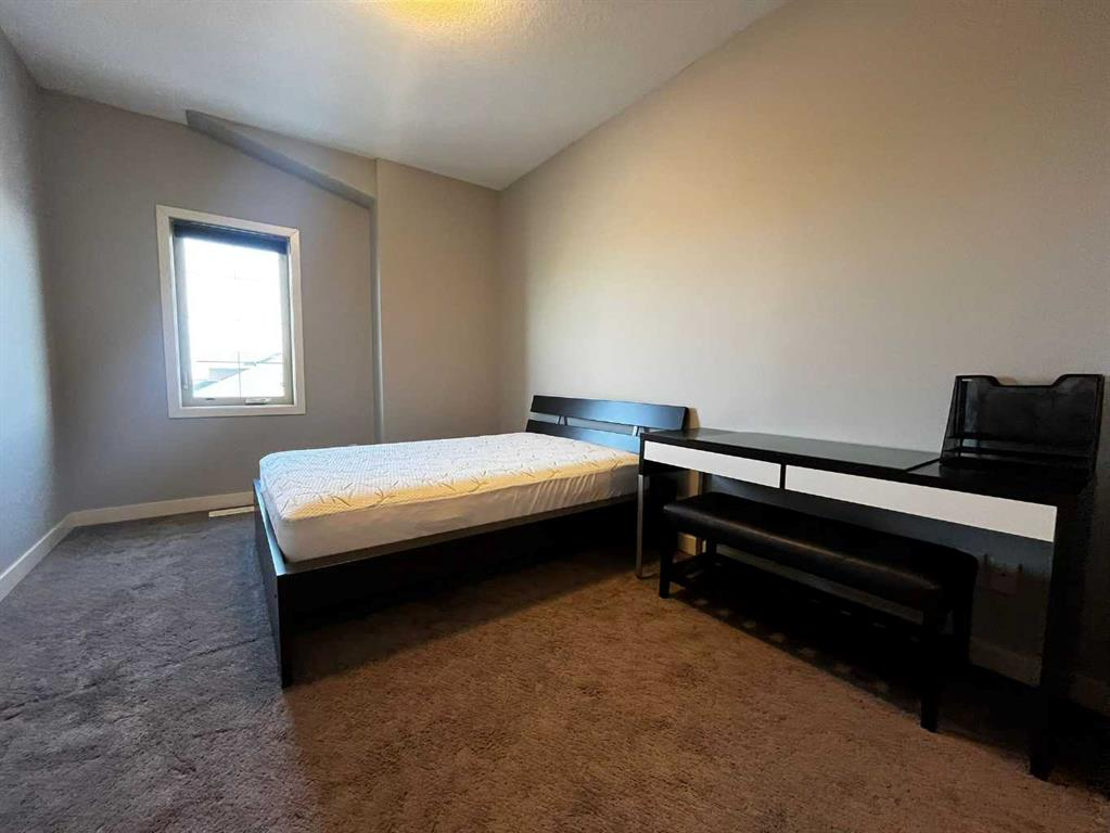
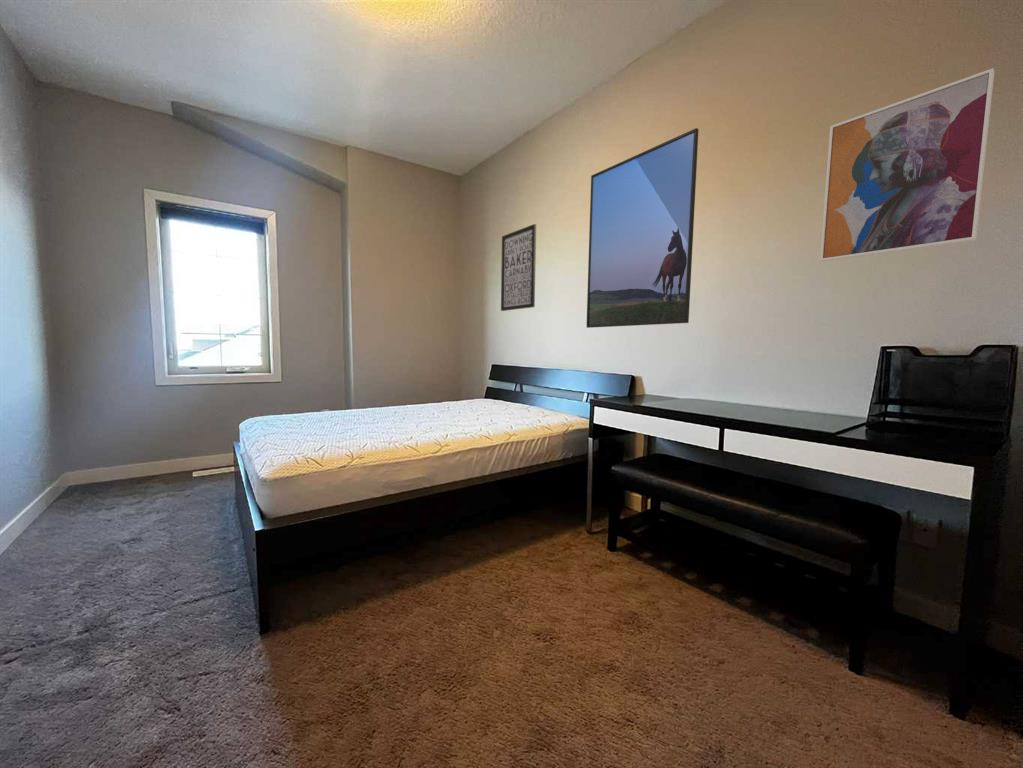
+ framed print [586,127,699,329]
+ wall art [819,67,995,263]
+ wall art [500,223,537,312]
